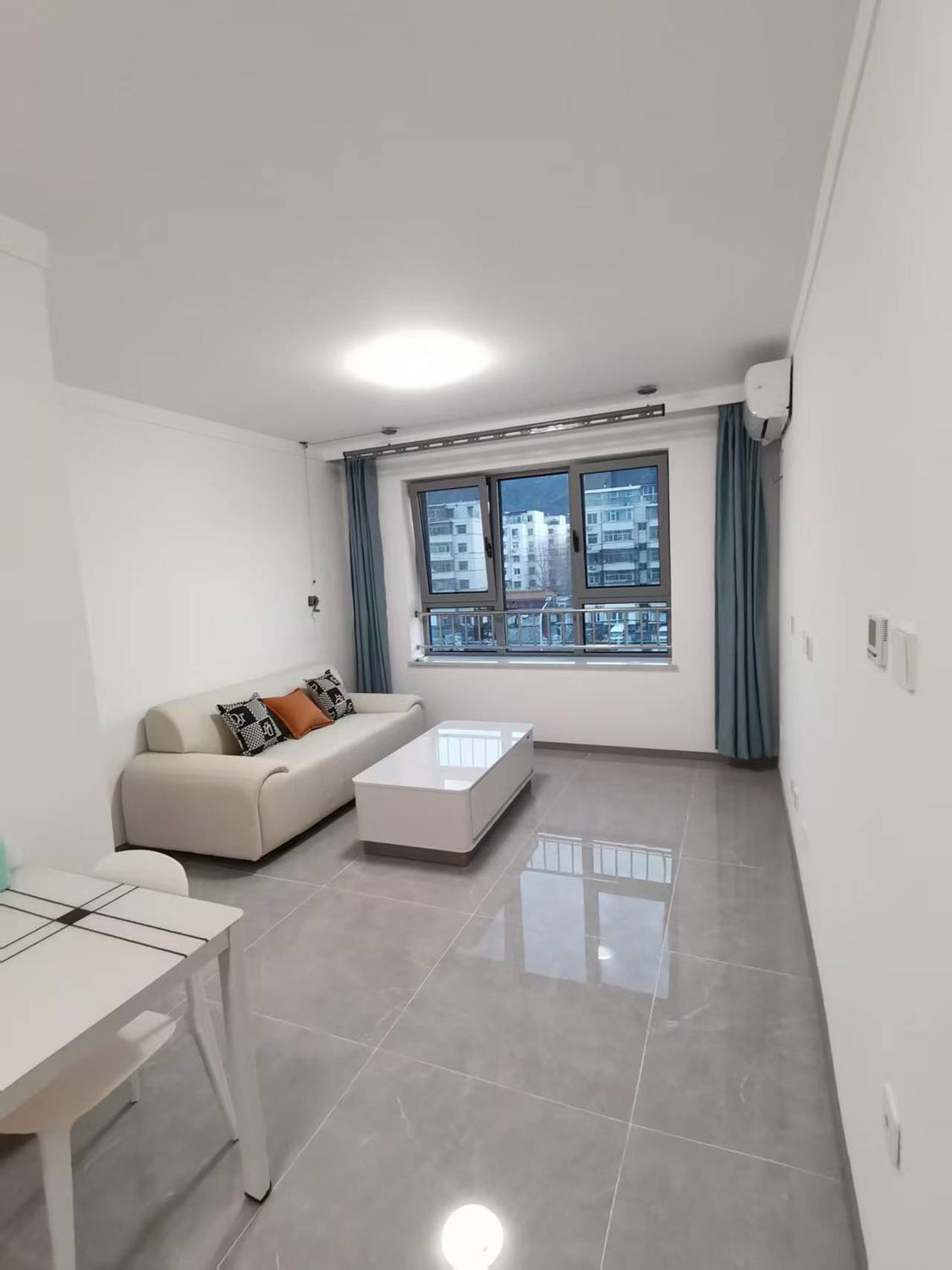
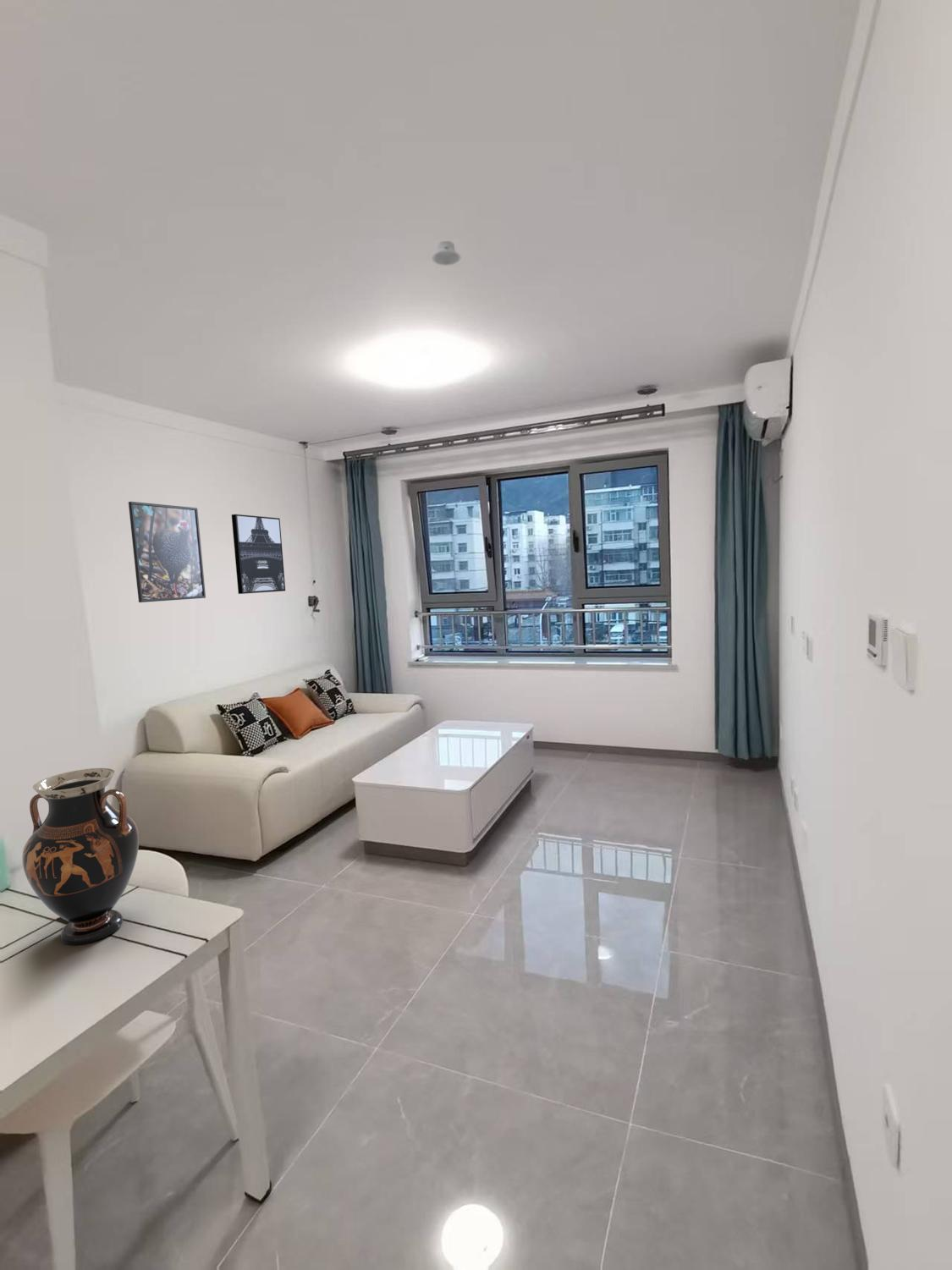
+ wall art [231,514,286,595]
+ vase [21,767,140,946]
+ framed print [128,501,206,603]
+ recessed light [432,239,461,267]
